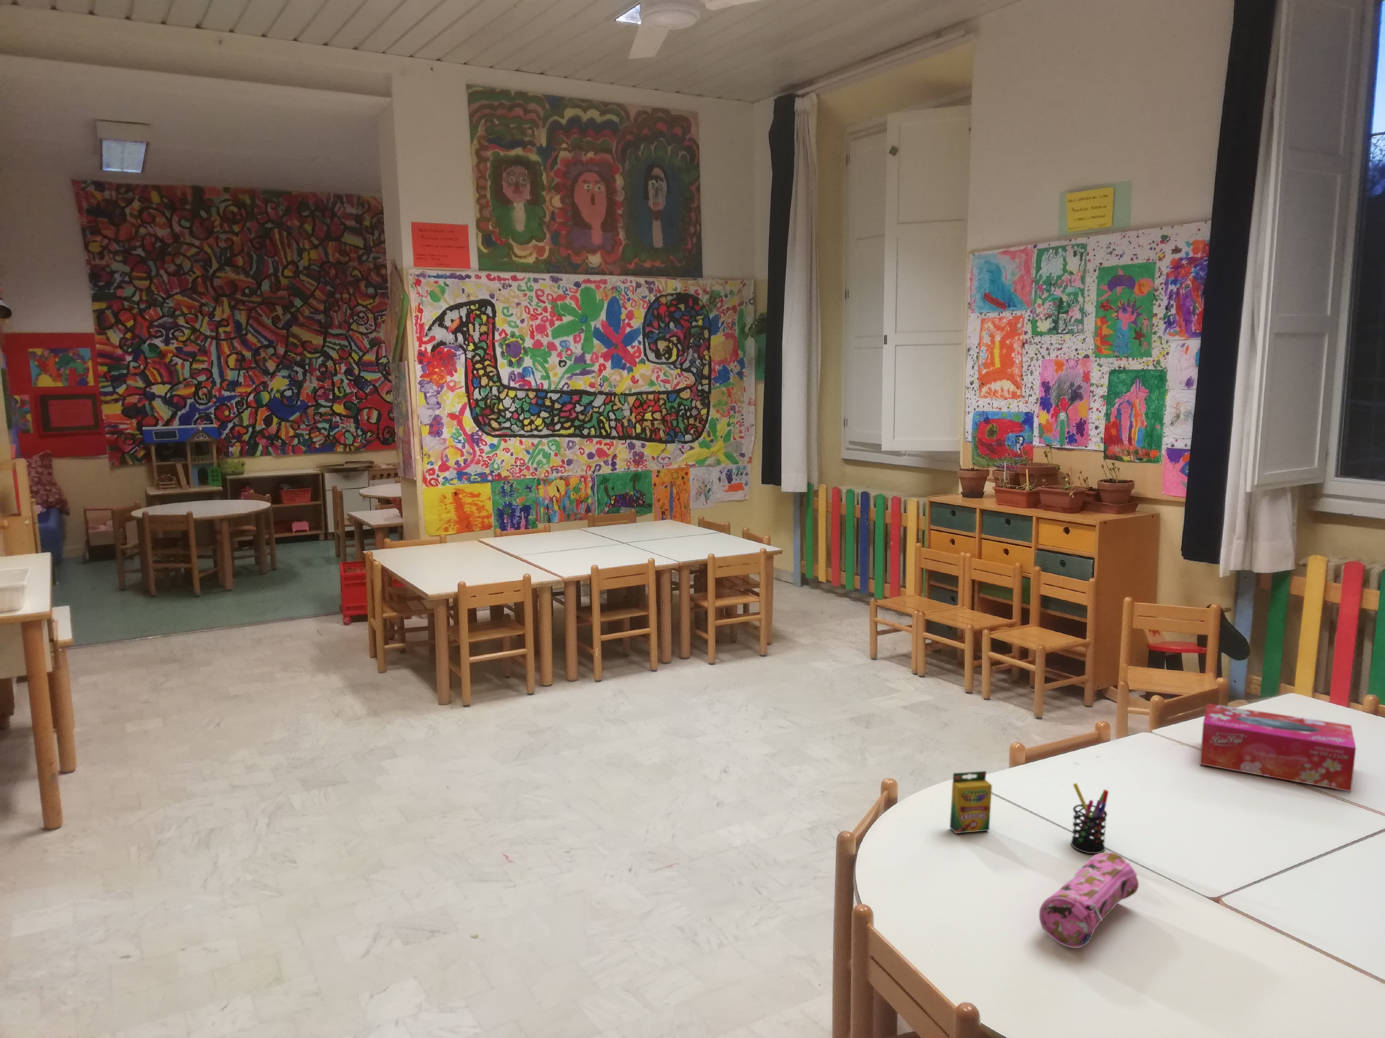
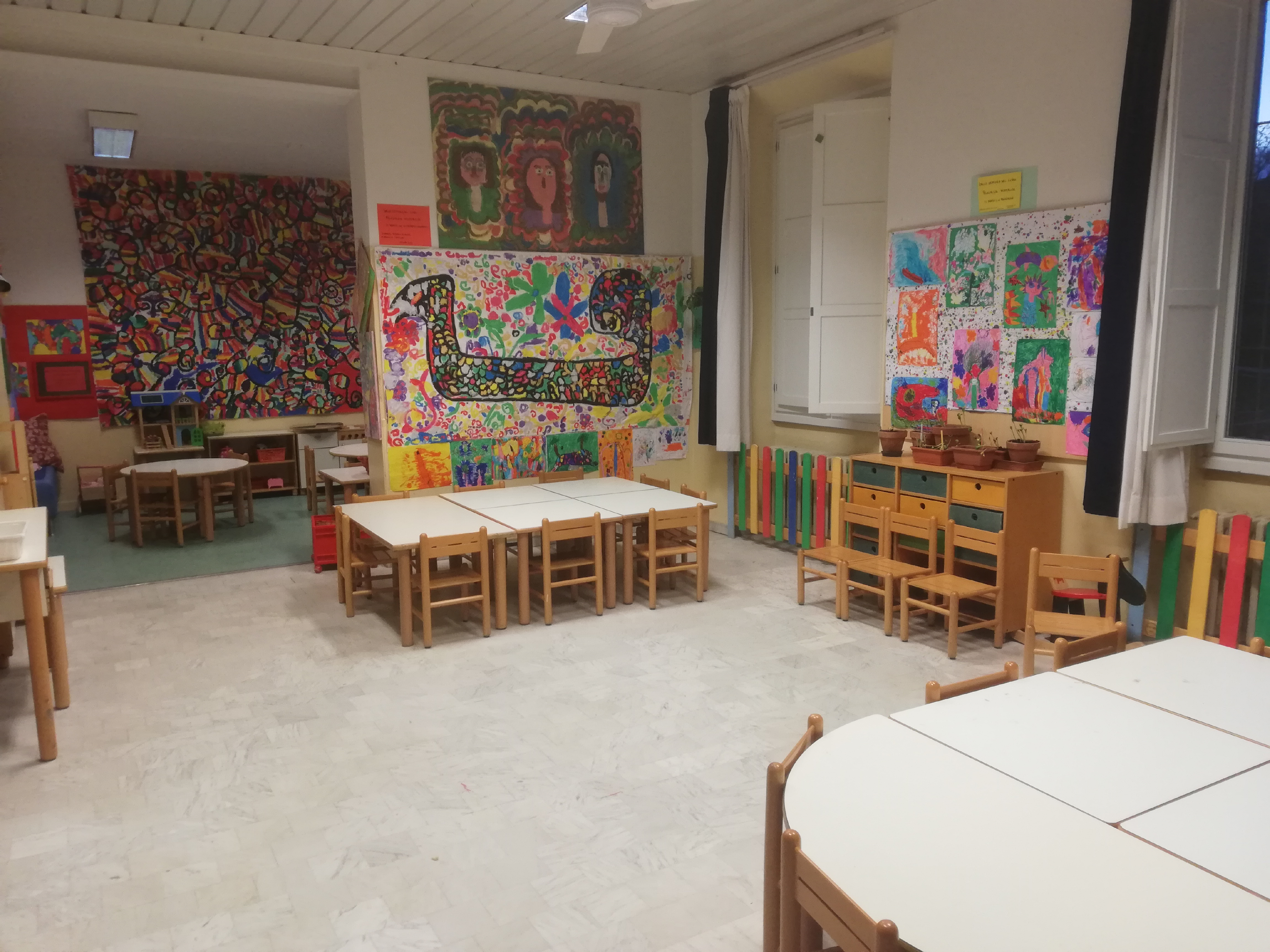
- crayon box [950,771,992,834]
- tissue box [1200,703,1357,792]
- pen holder [1071,783,1109,854]
- pencil case [1038,852,1140,949]
